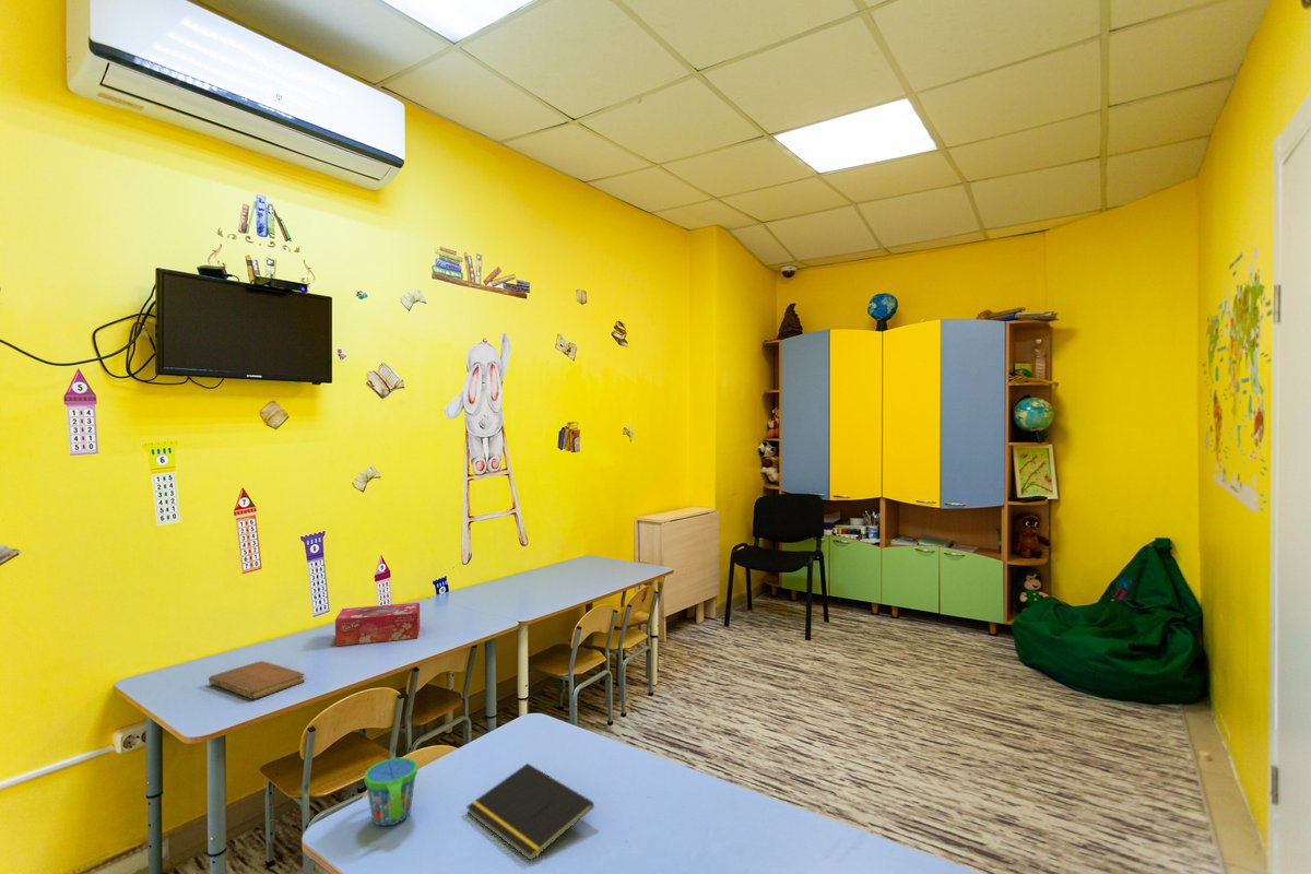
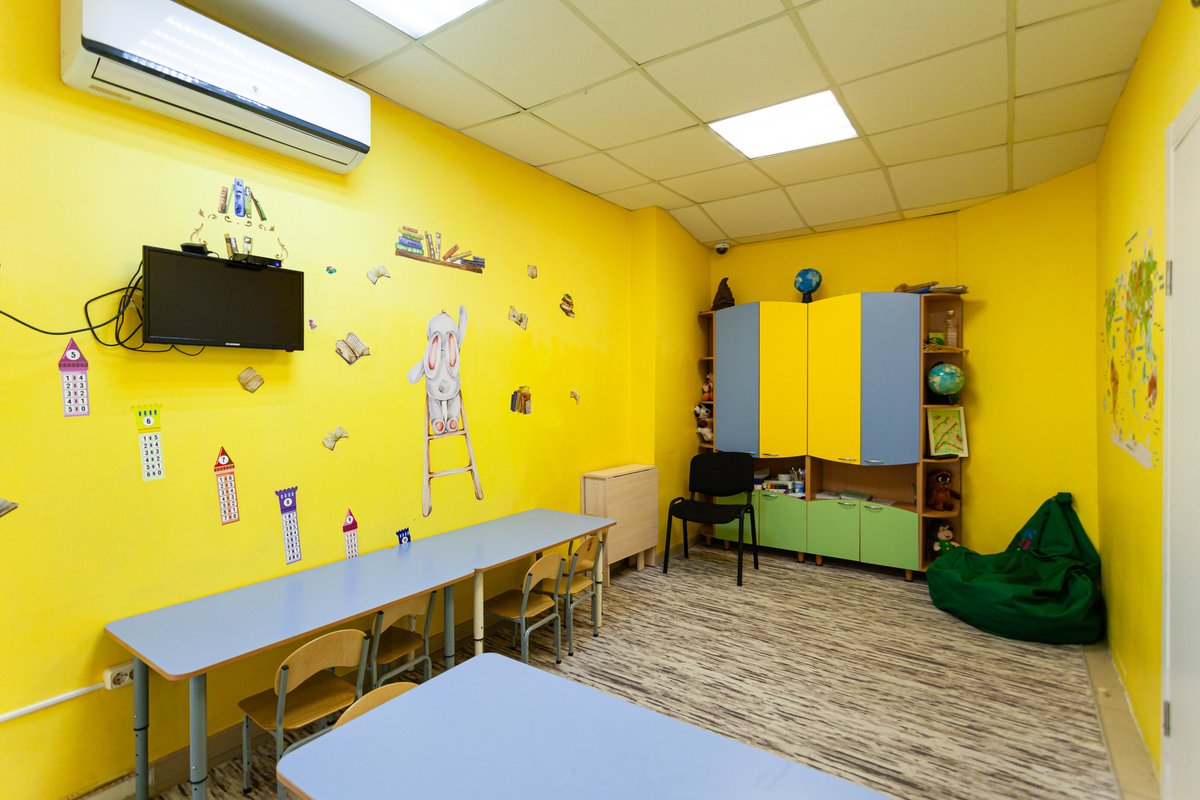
- tissue box [334,602,421,647]
- snack cup [363,757,418,827]
- notepad [465,763,595,862]
- notebook [208,660,306,700]
